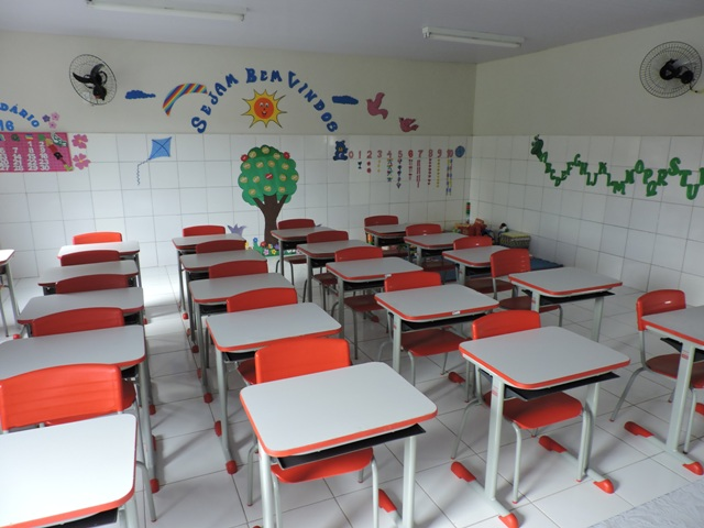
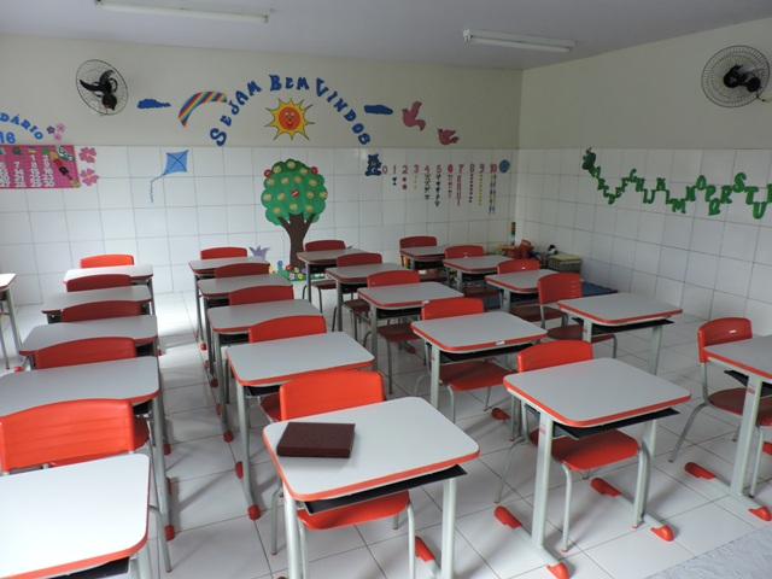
+ notebook [275,421,357,458]
